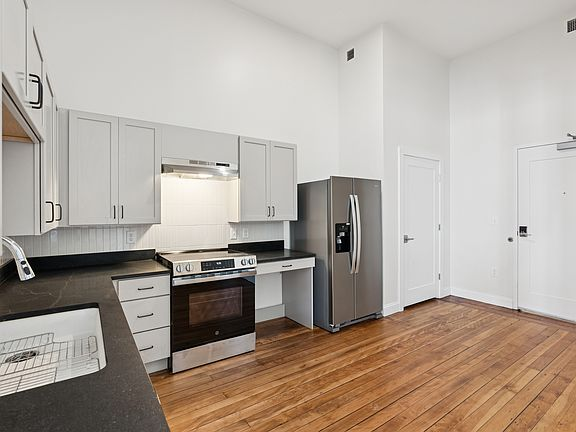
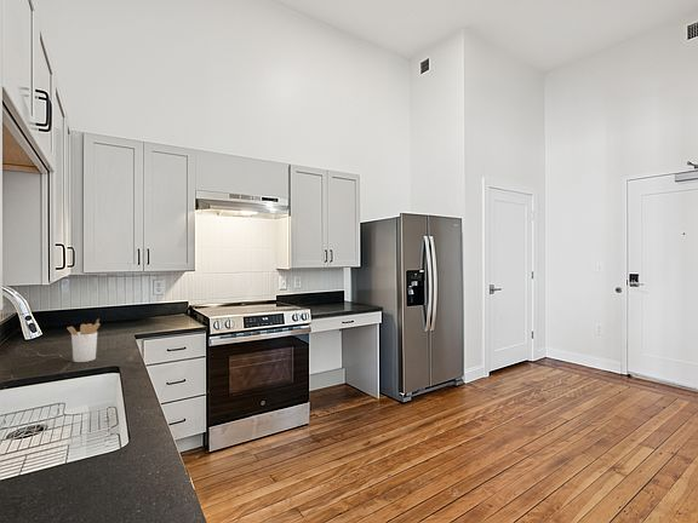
+ utensil holder [67,318,101,363]
